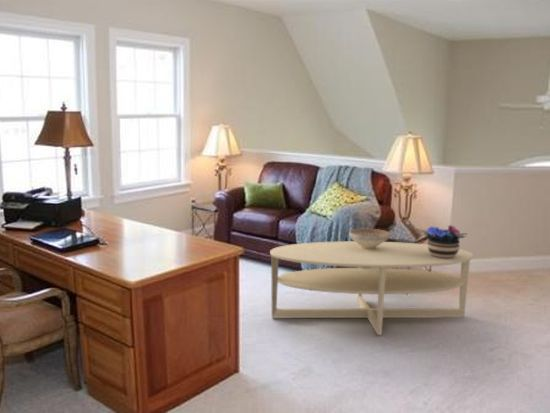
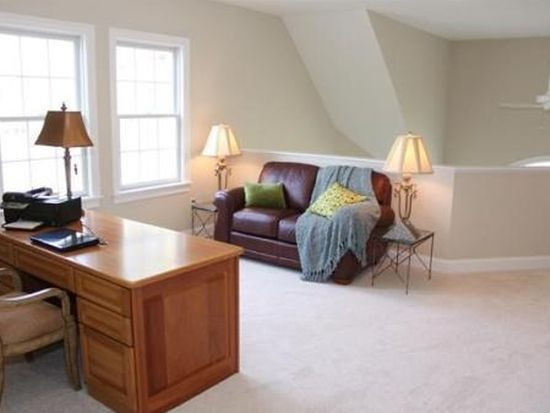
- potted flower [423,224,467,259]
- decorative bowl [348,227,390,249]
- coffee table [269,240,474,336]
